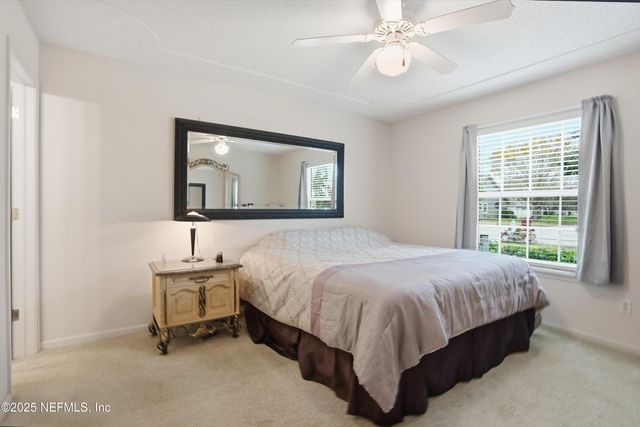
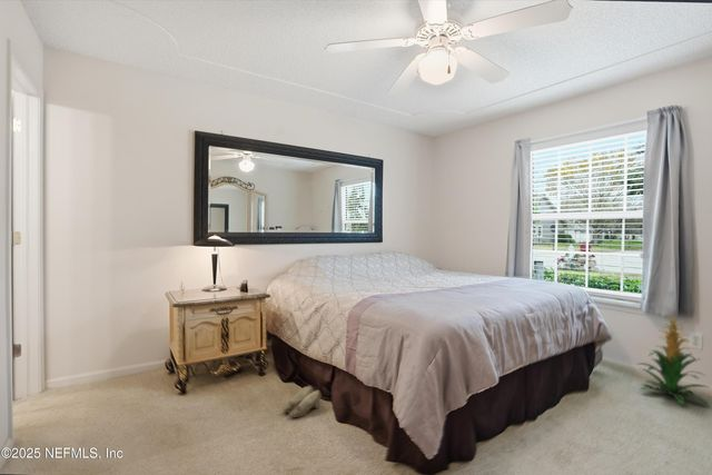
+ indoor plant [634,313,712,408]
+ slippers [281,385,323,418]
